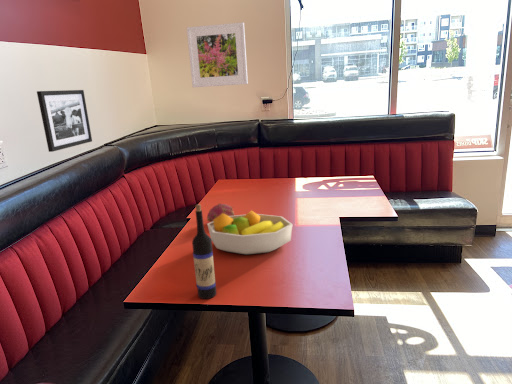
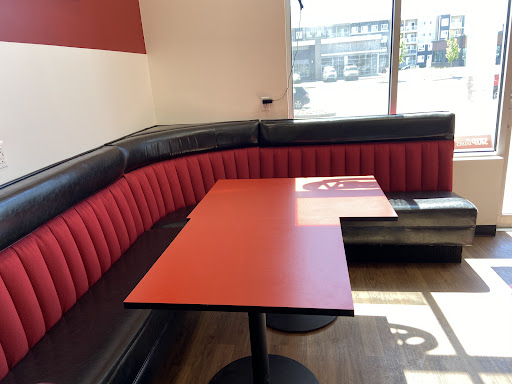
- fruit [206,202,235,223]
- picture frame [36,89,93,153]
- fruit bowl [206,209,294,256]
- wine bottle [191,203,217,300]
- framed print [186,21,249,88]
